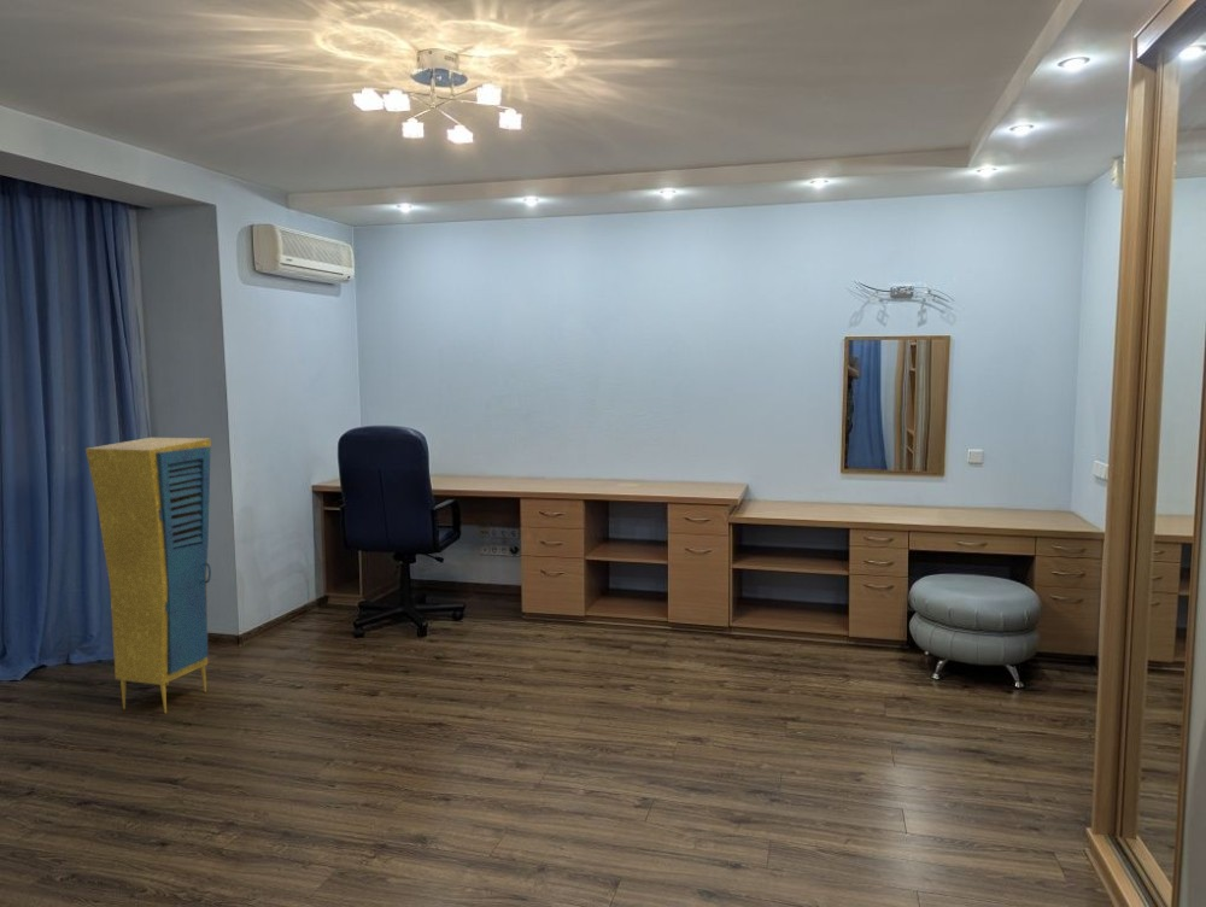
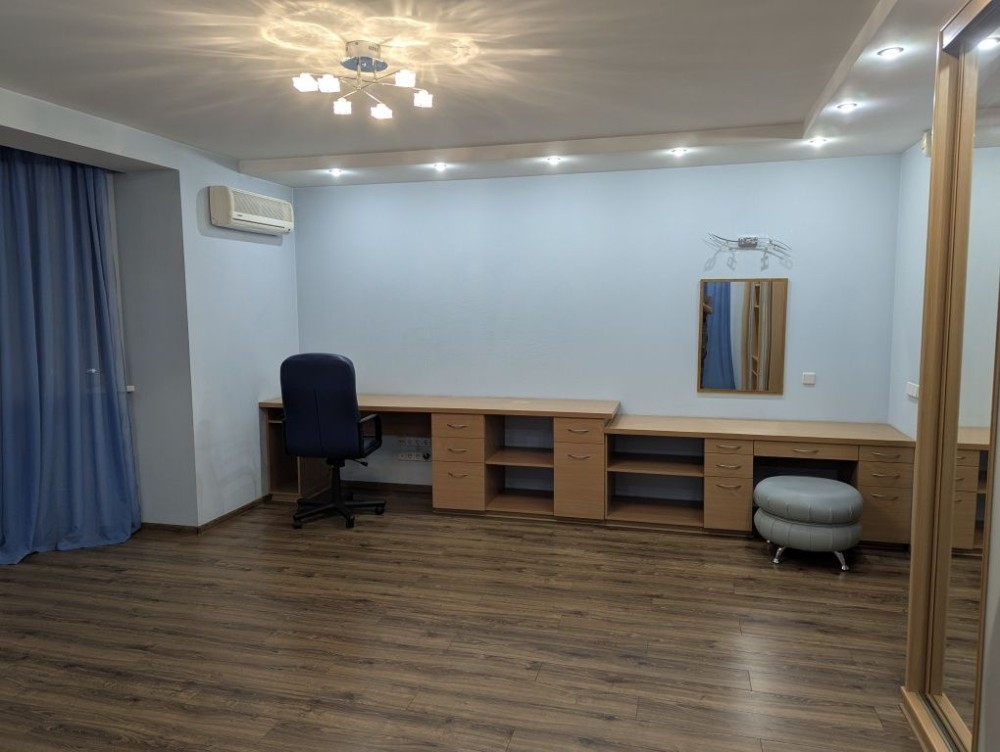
- storage cabinet [84,437,212,714]
